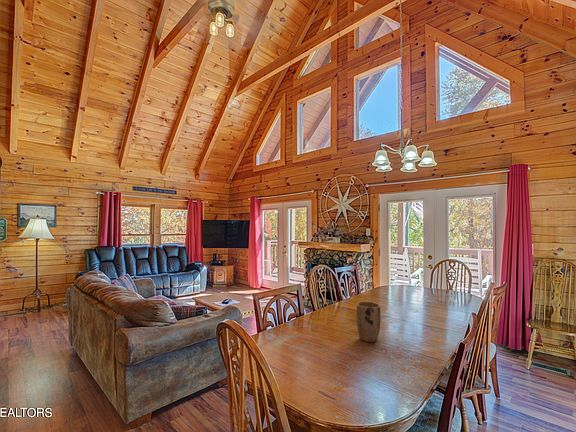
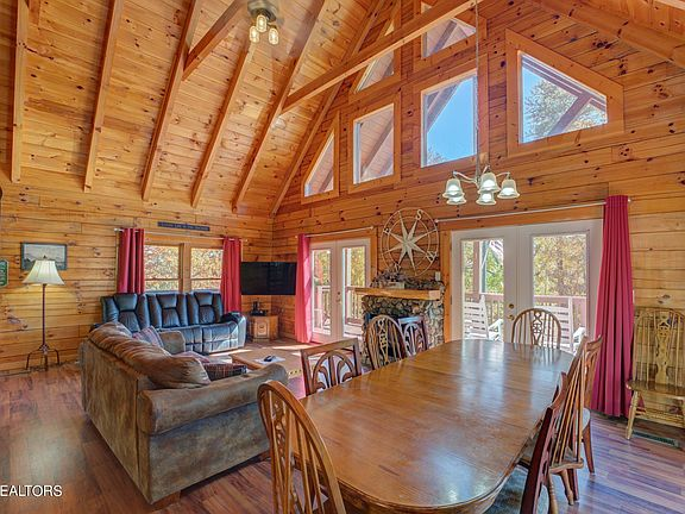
- plant pot [356,301,382,343]
